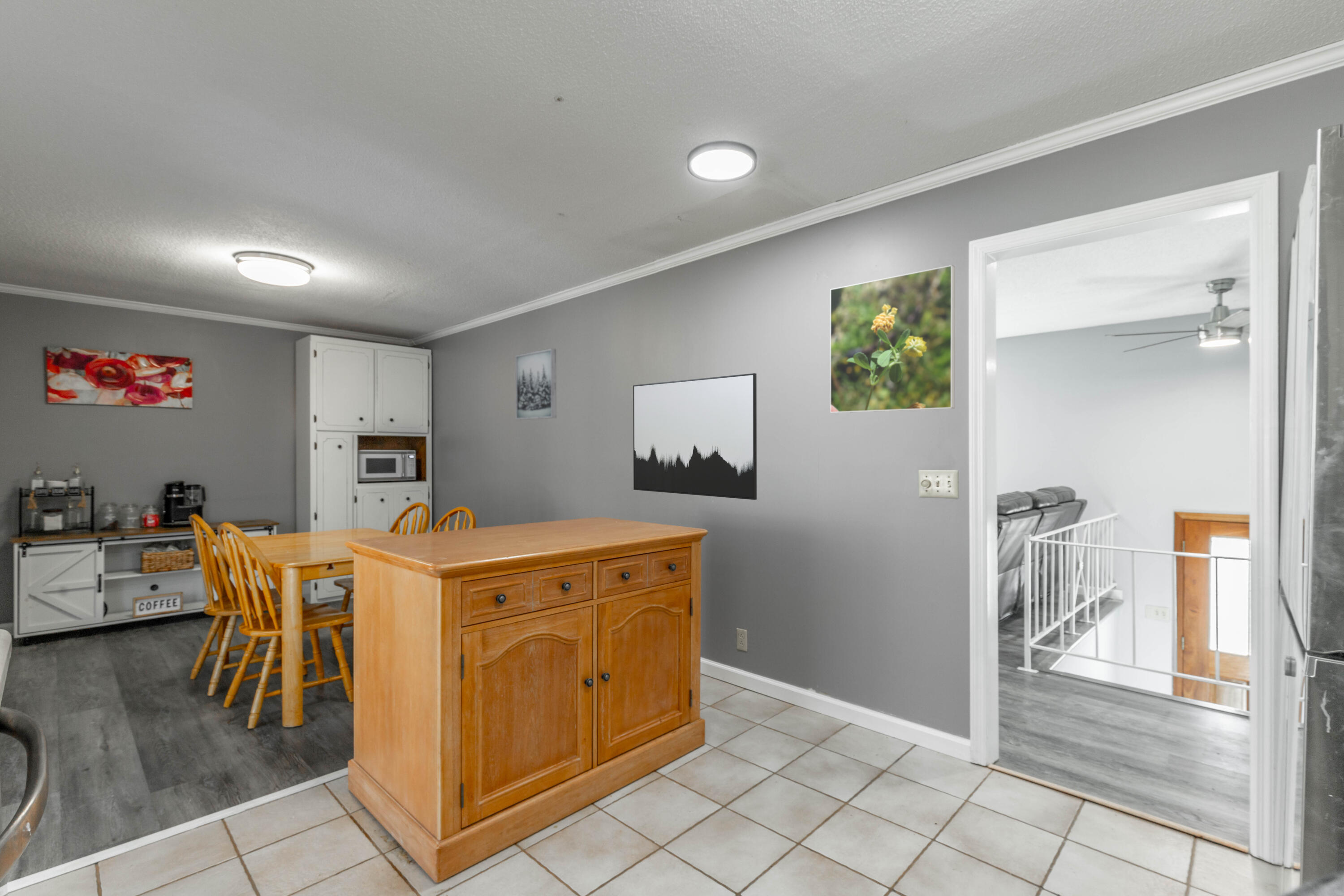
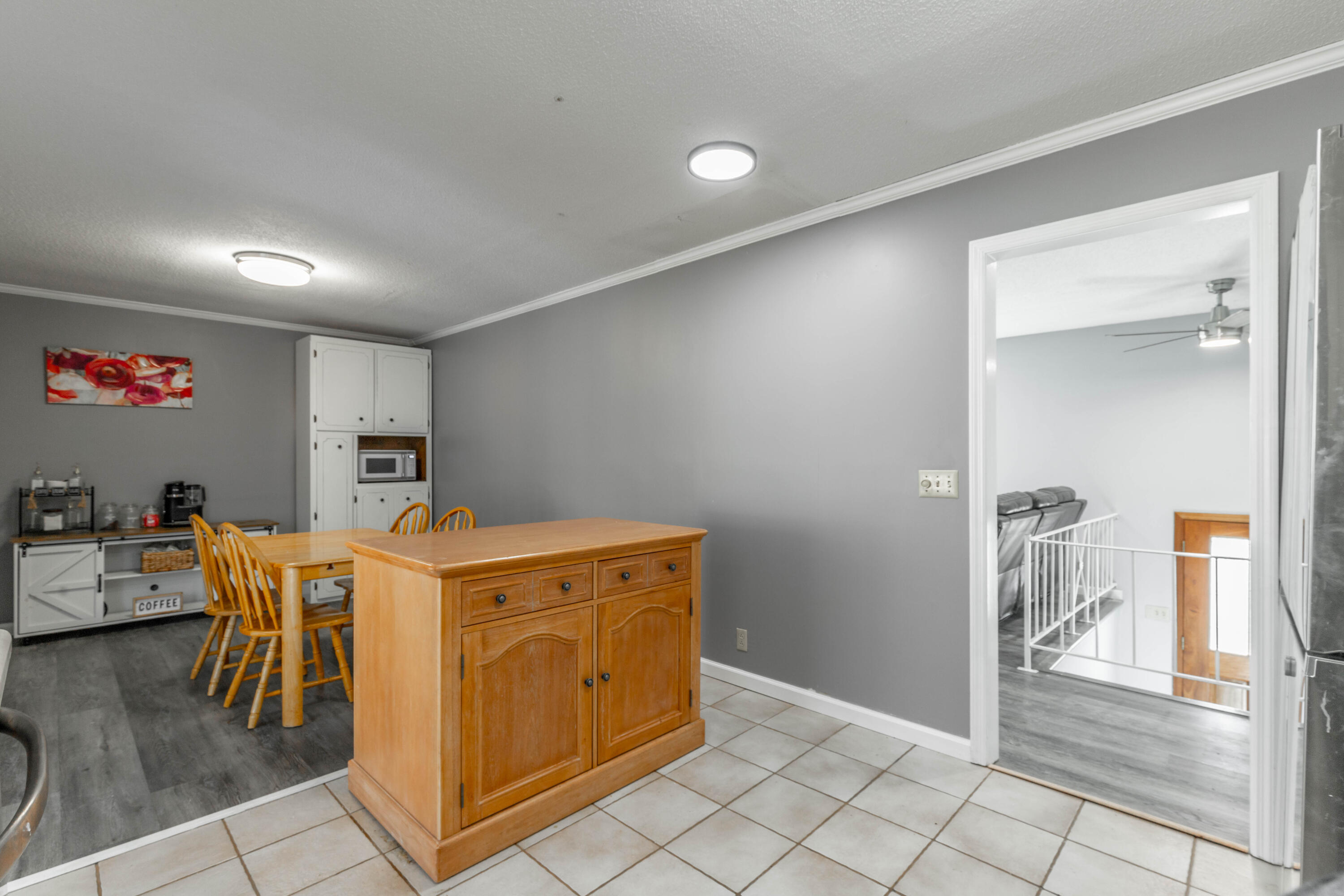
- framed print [830,264,956,414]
- wall art [515,348,557,420]
- wall art [633,373,757,500]
